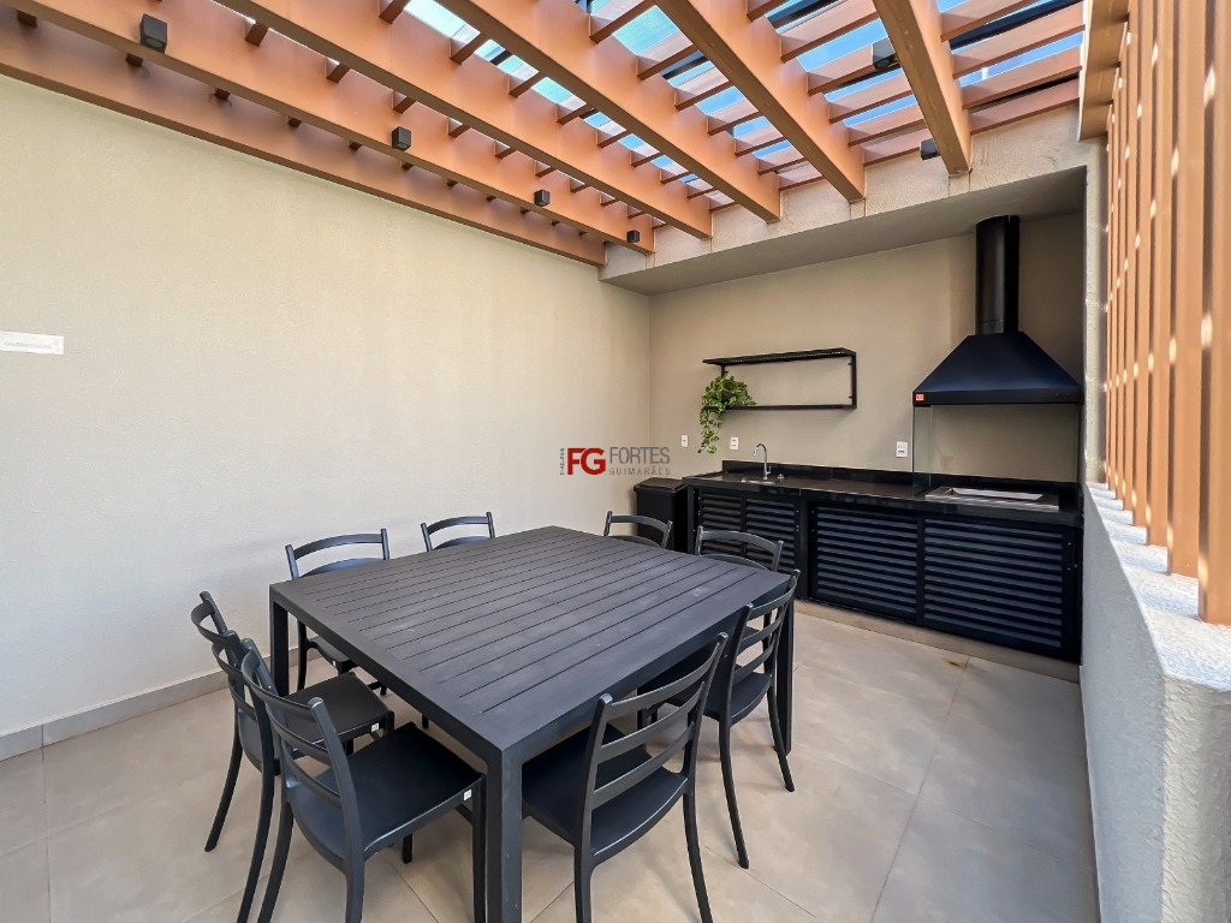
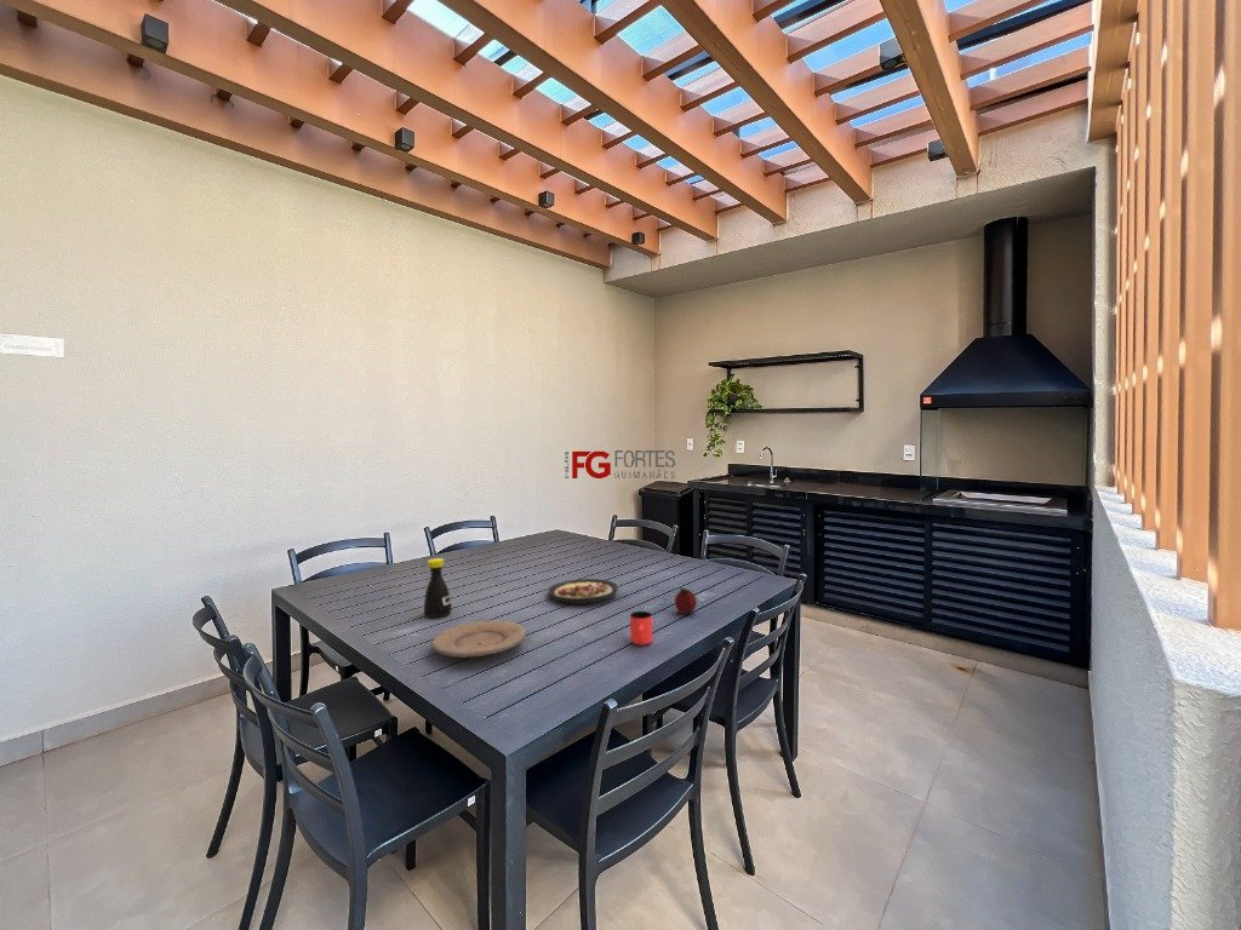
+ fruit [674,586,698,615]
+ plate [431,619,527,659]
+ plate [547,578,619,605]
+ cup [629,610,653,647]
+ bottle [423,557,453,619]
